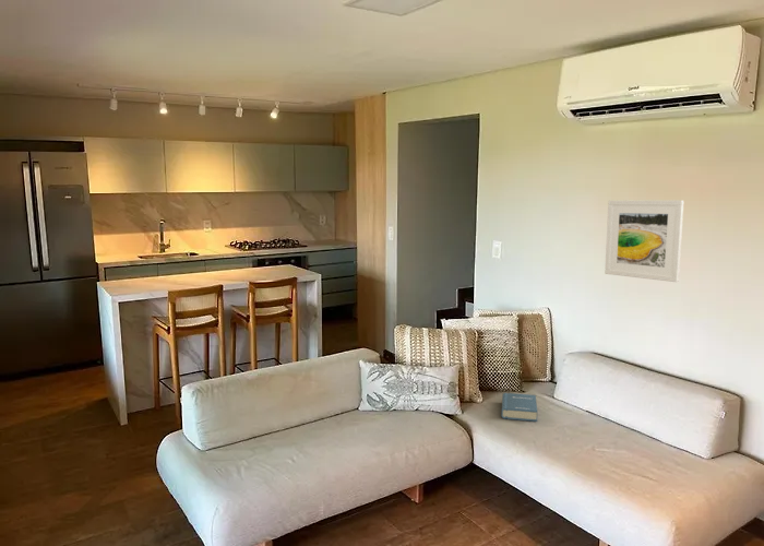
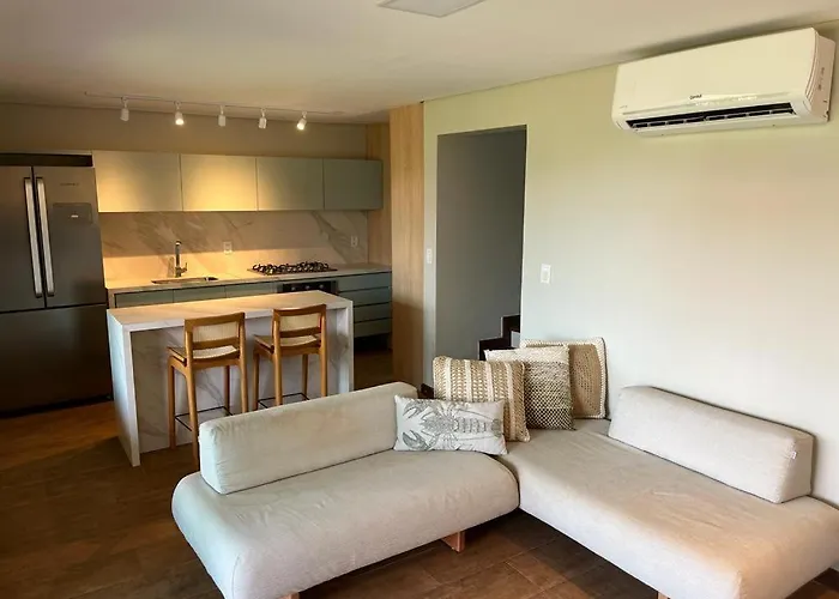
- hardback book [501,392,538,423]
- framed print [604,199,685,283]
